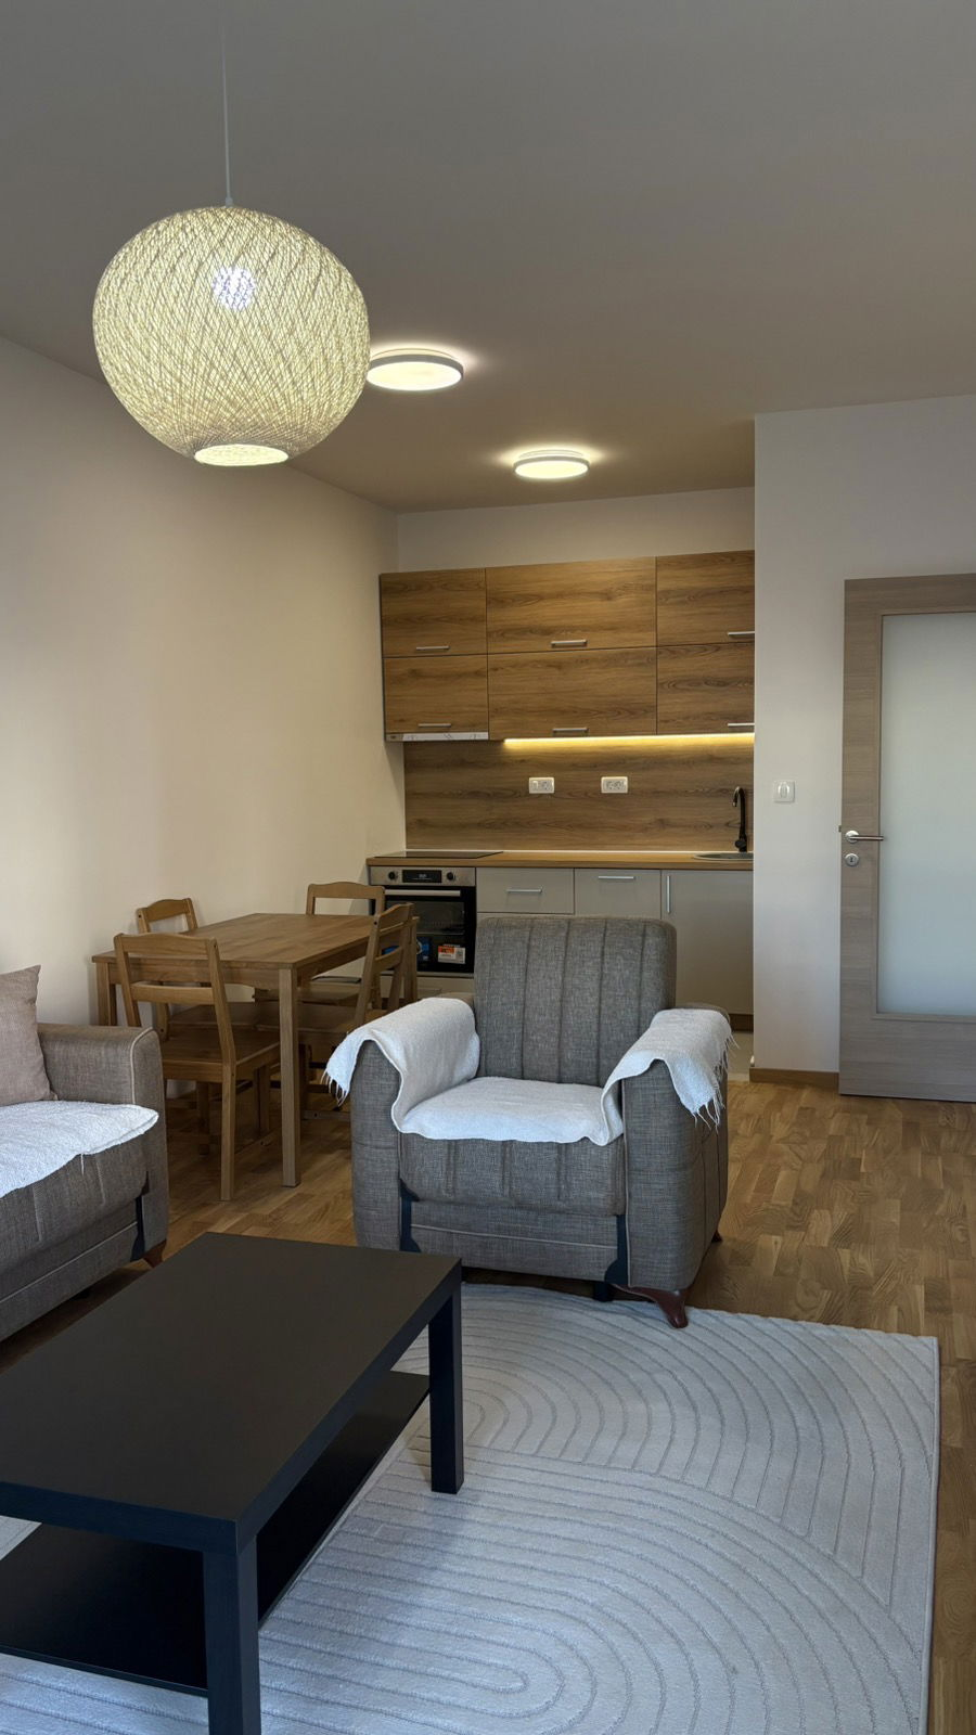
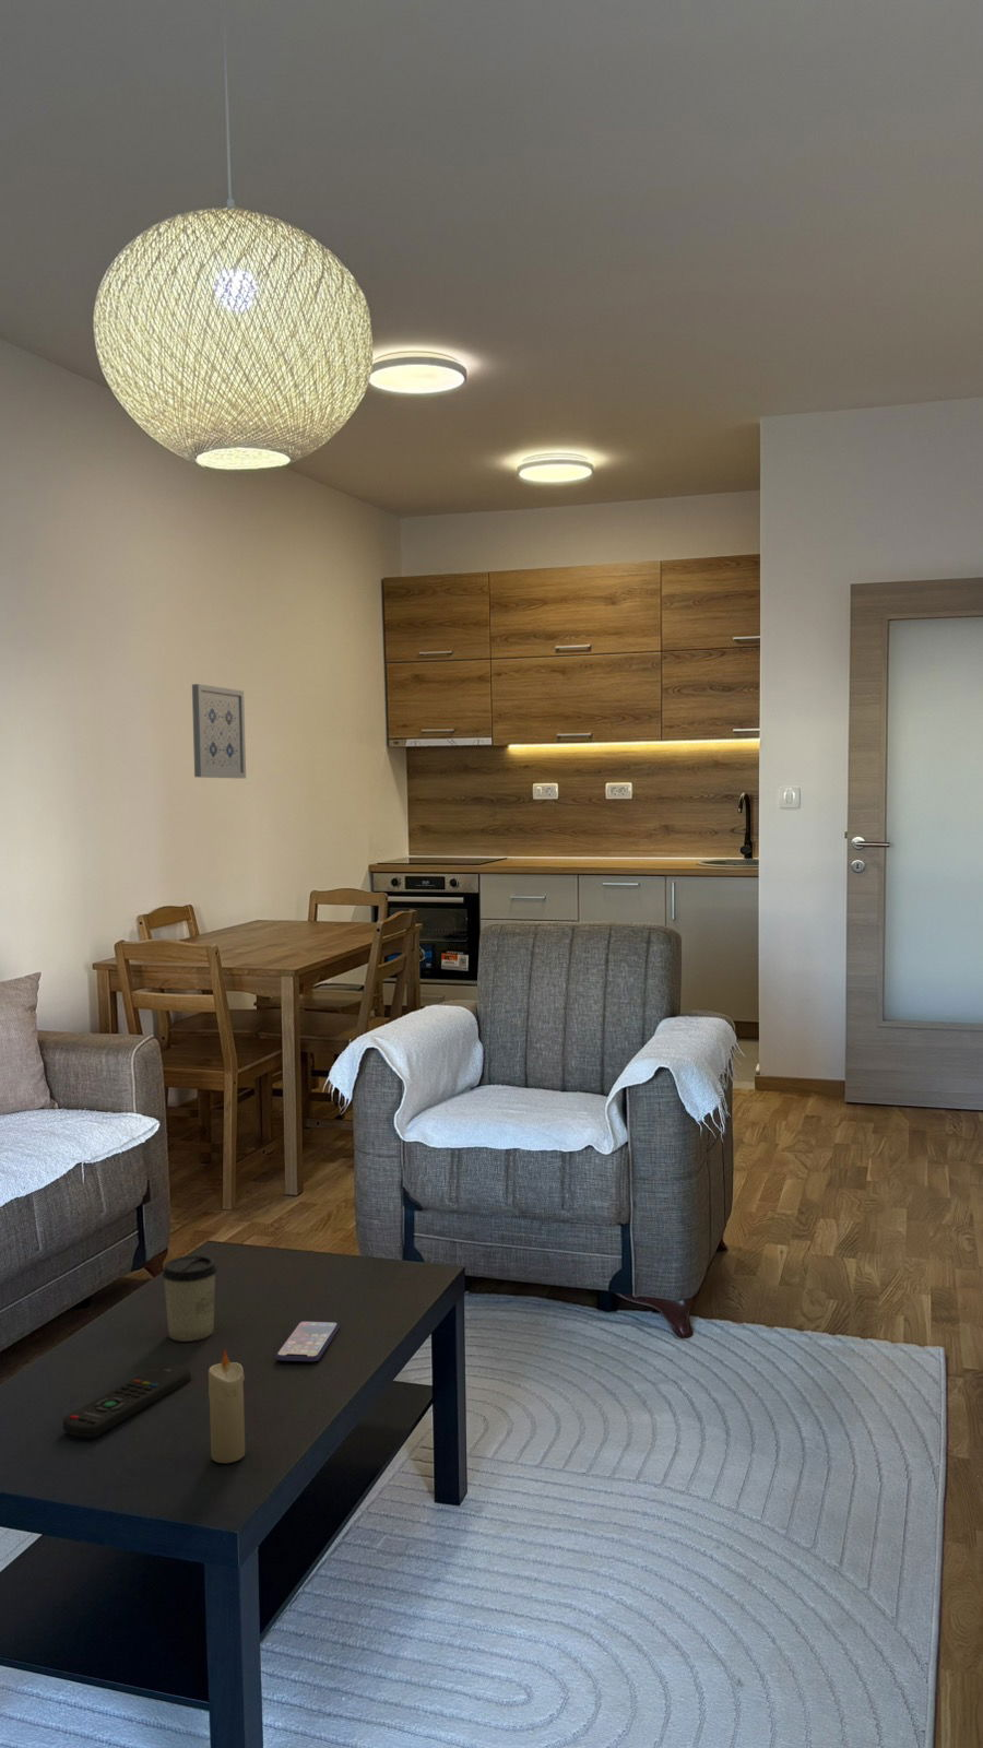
+ cup [162,1255,218,1342]
+ remote control [62,1363,191,1438]
+ candle [208,1348,246,1463]
+ wall art [191,683,247,779]
+ smartphone [274,1319,341,1363]
